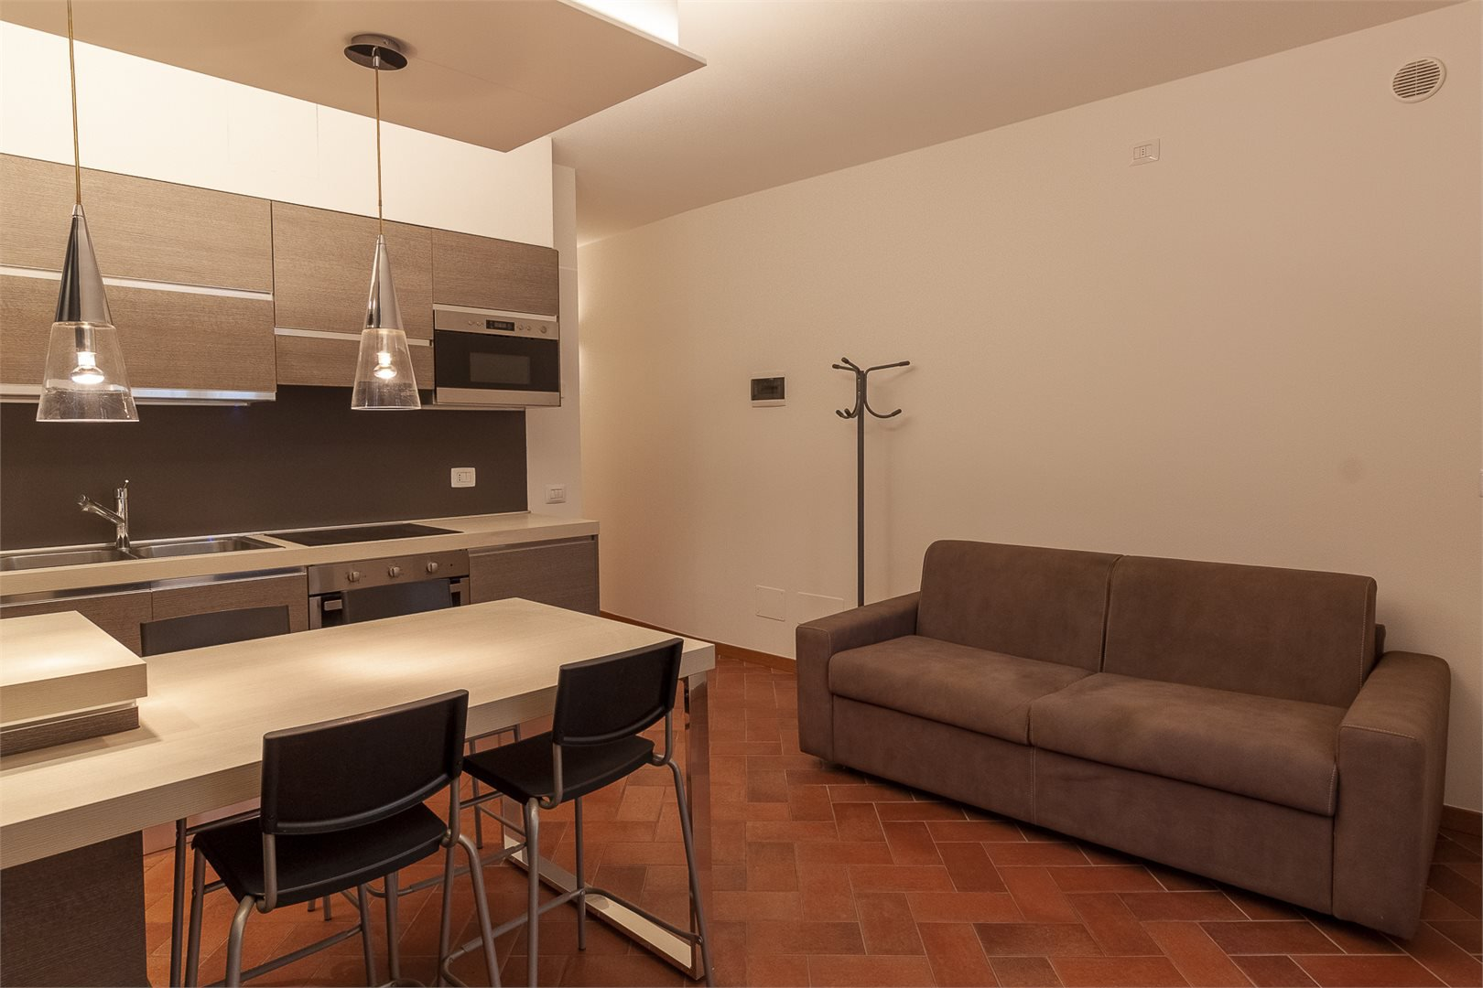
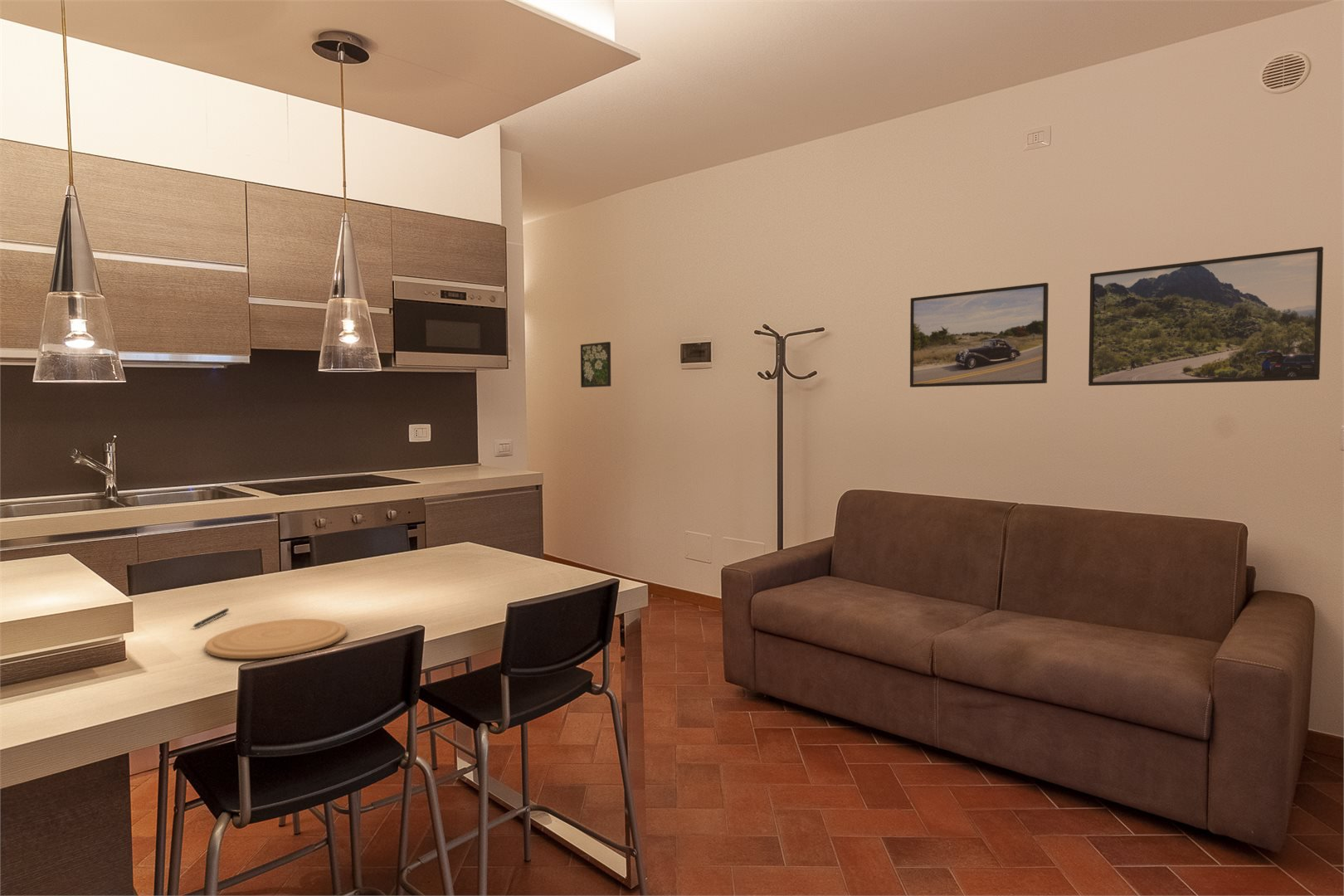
+ pen [192,607,230,628]
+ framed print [580,341,611,388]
+ plate [204,618,348,660]
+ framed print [1088,246,1324,387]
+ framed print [909,282,1049,388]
